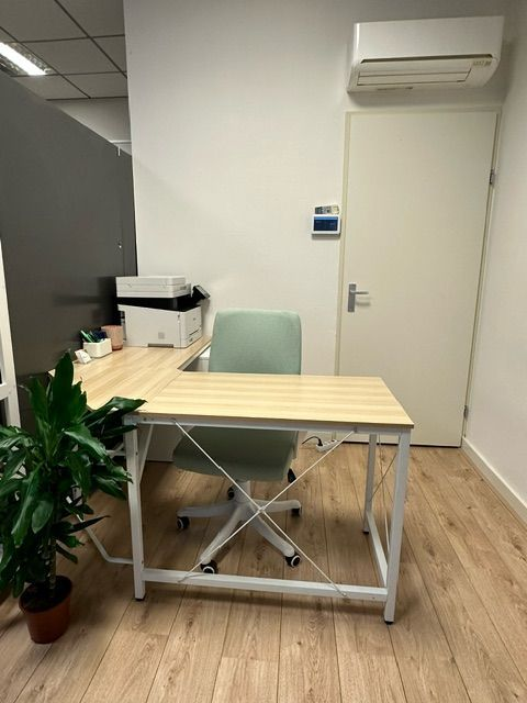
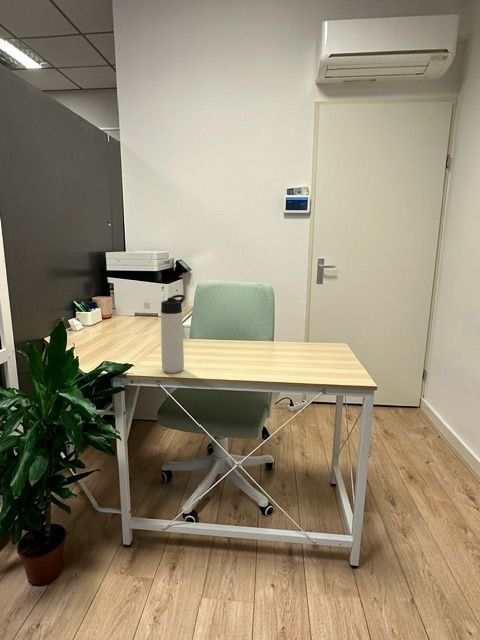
+ thermos bottle [160,294,186,374]
